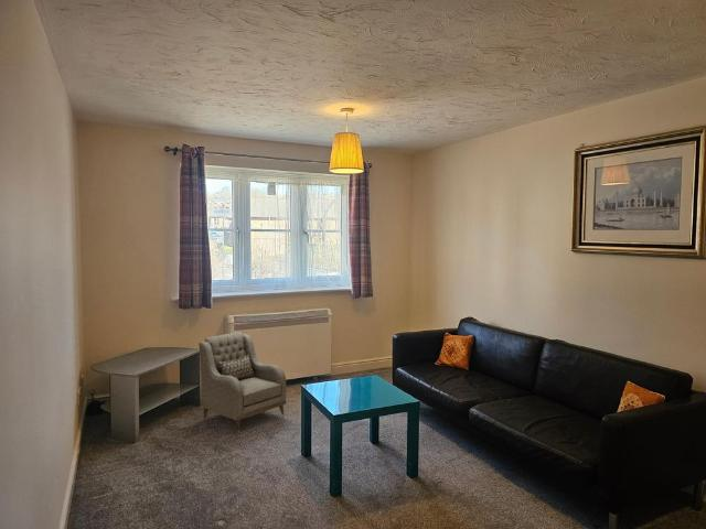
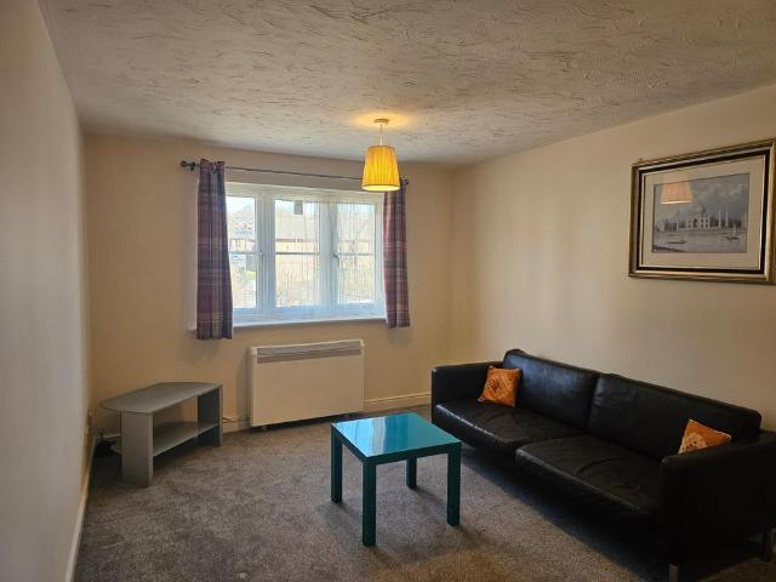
- armchair [197,331,287,434]
